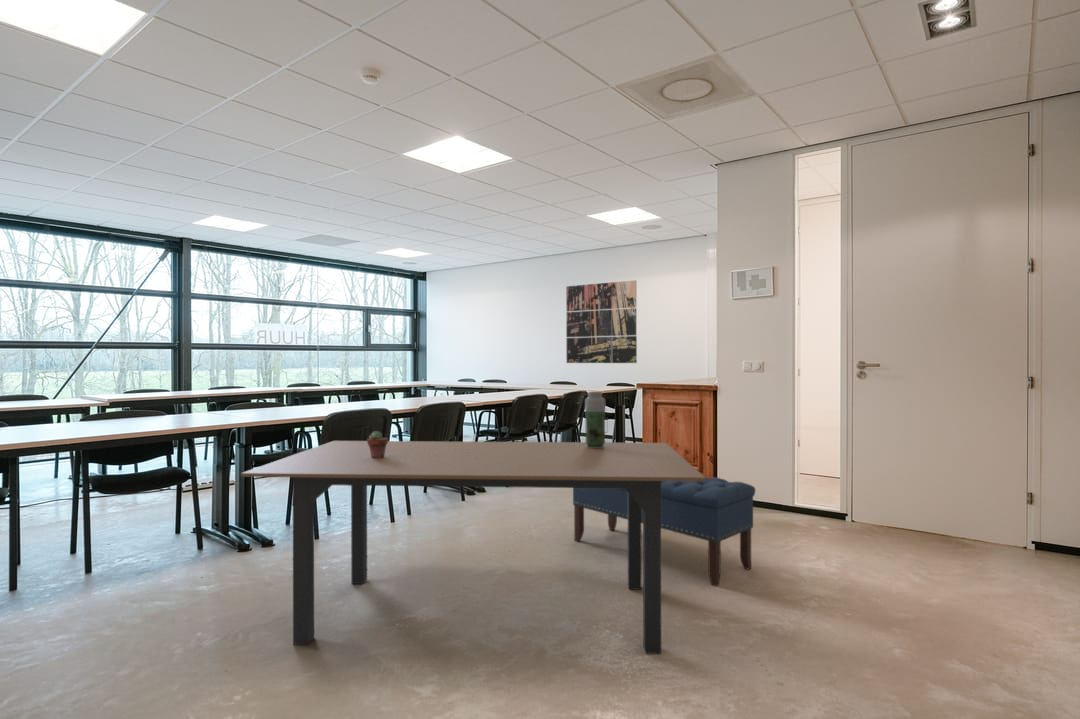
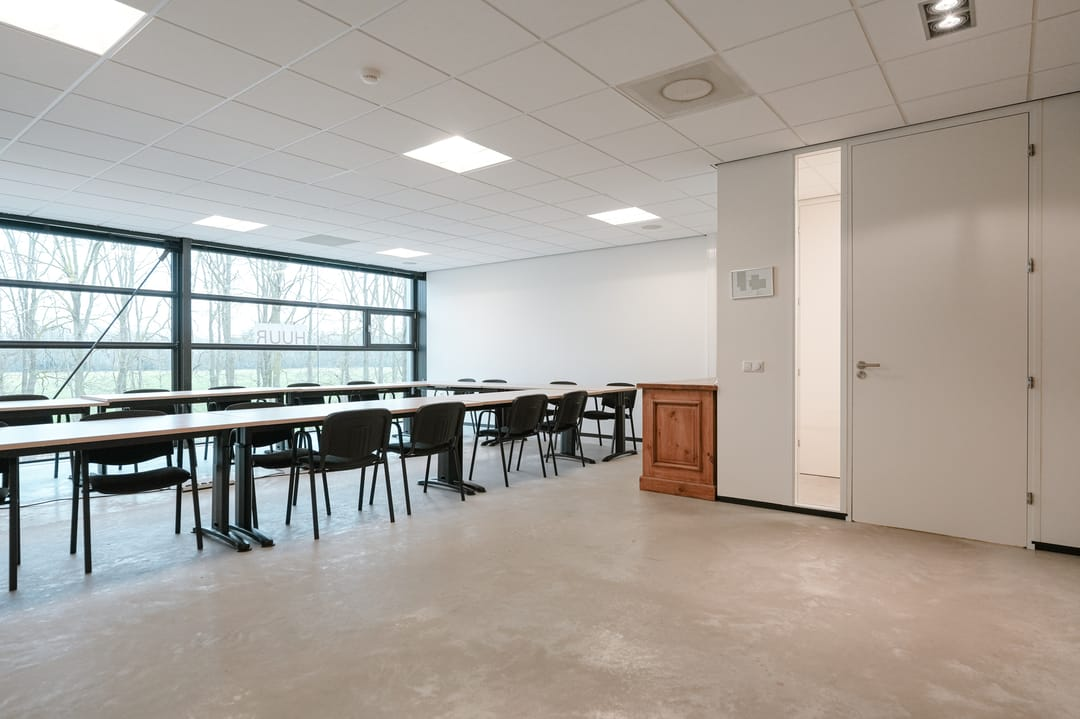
- wall art [565,279,638,364]
- bench [572,475,756,587]
- thermos bottle [584,390,609,448]
- potted succulent [366,430,389,458]
- dining table [240,440,706,655]
